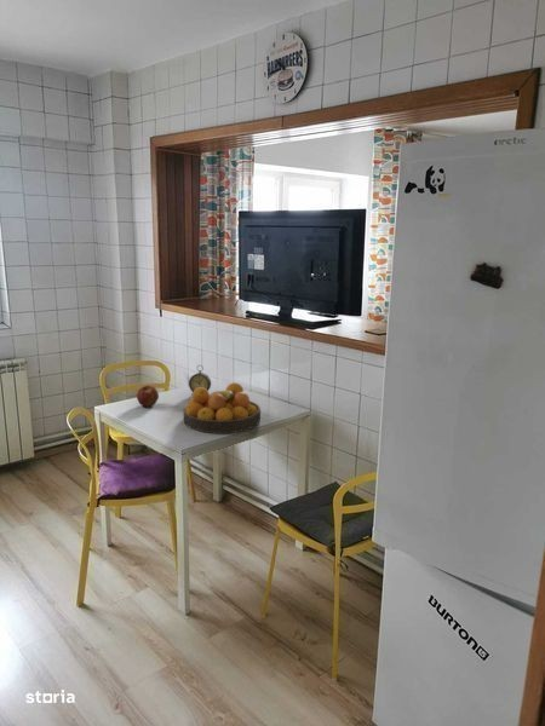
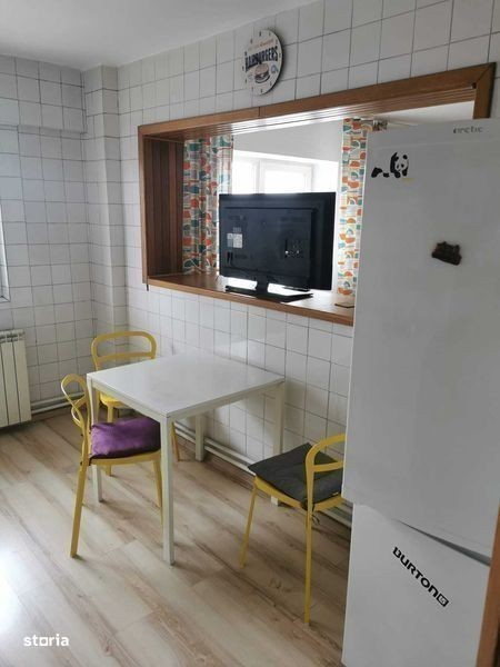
- fruit bowl [182,381,262,434]
- alarm clock [188,364,212,397]
- apple [136,385,160,408]
